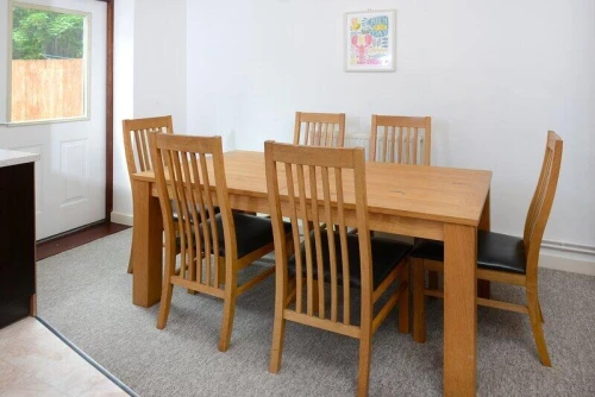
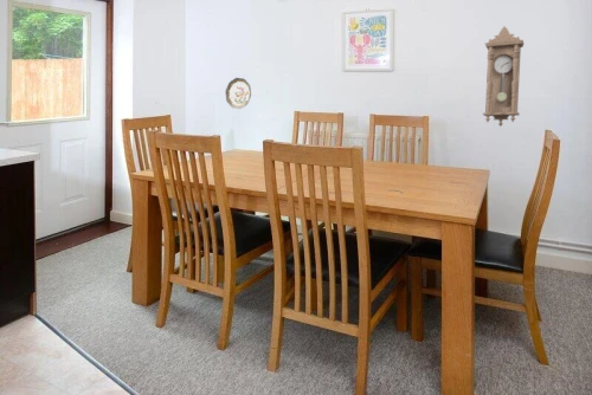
+ decorative plate [225,77,252,110]
+ pendulum clock [482,25,526,128]
